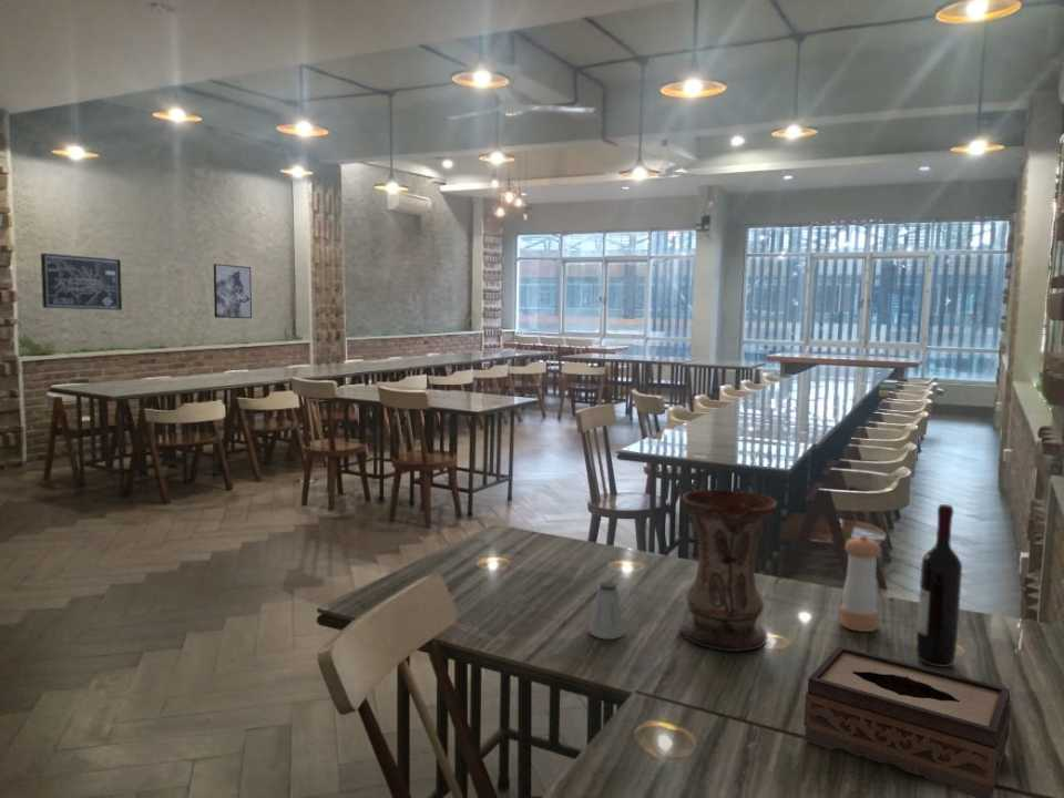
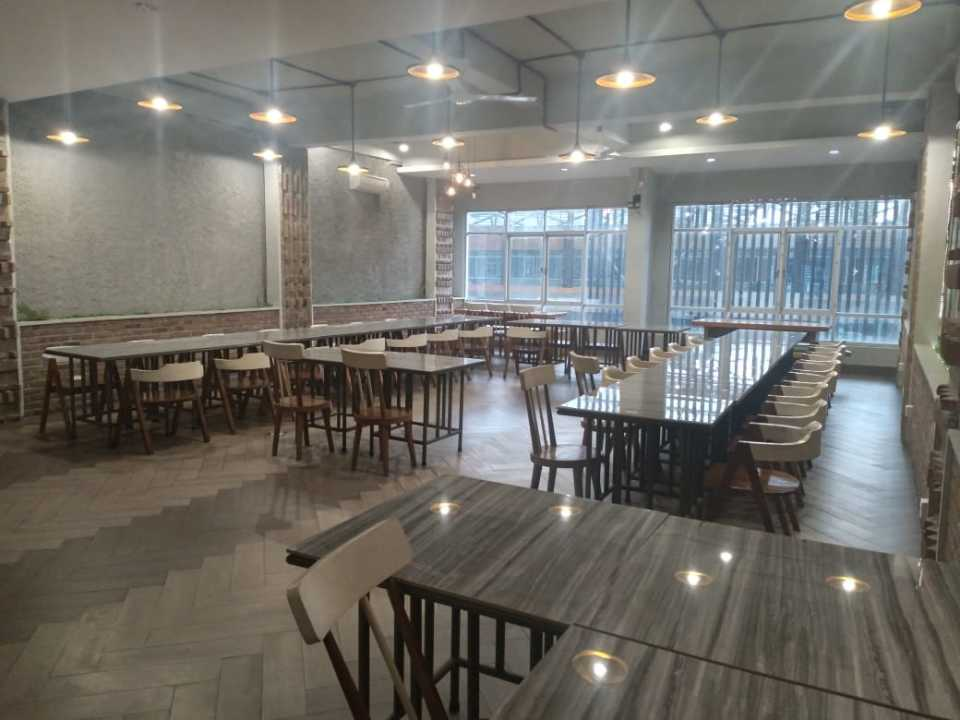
- pepper shaker [839,534,882,633]
- wine bottle [914,503,963,668]
- wall art [40,253,123,311]
- tissue box [802,645,1012,798]
- wall art [213,263,253,319]
- saltshaker [587,581,626,640]
- vase [679,489,778,653]
